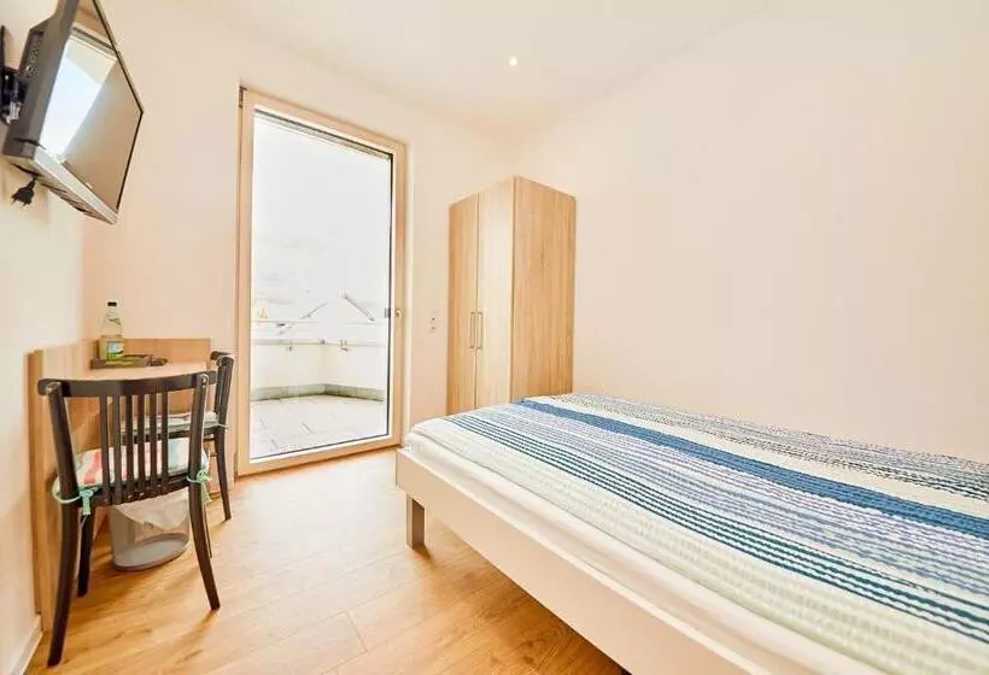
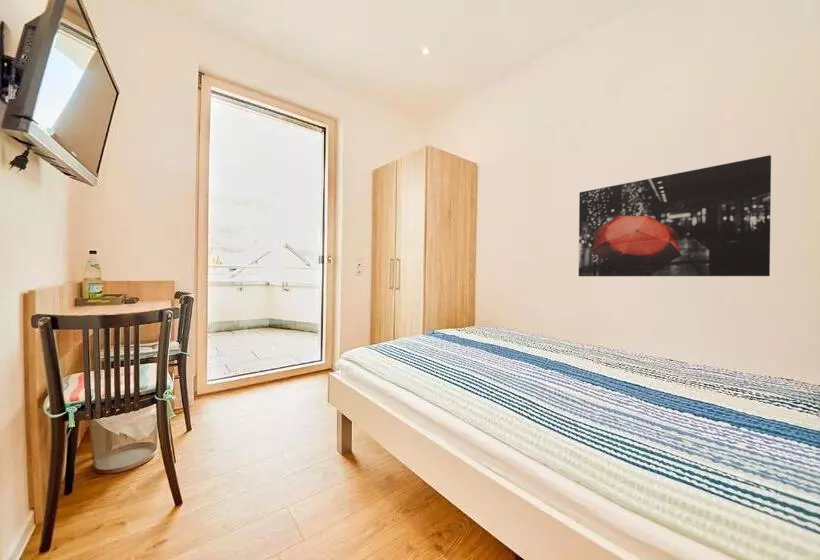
+ wall art [578,154,772,277]
